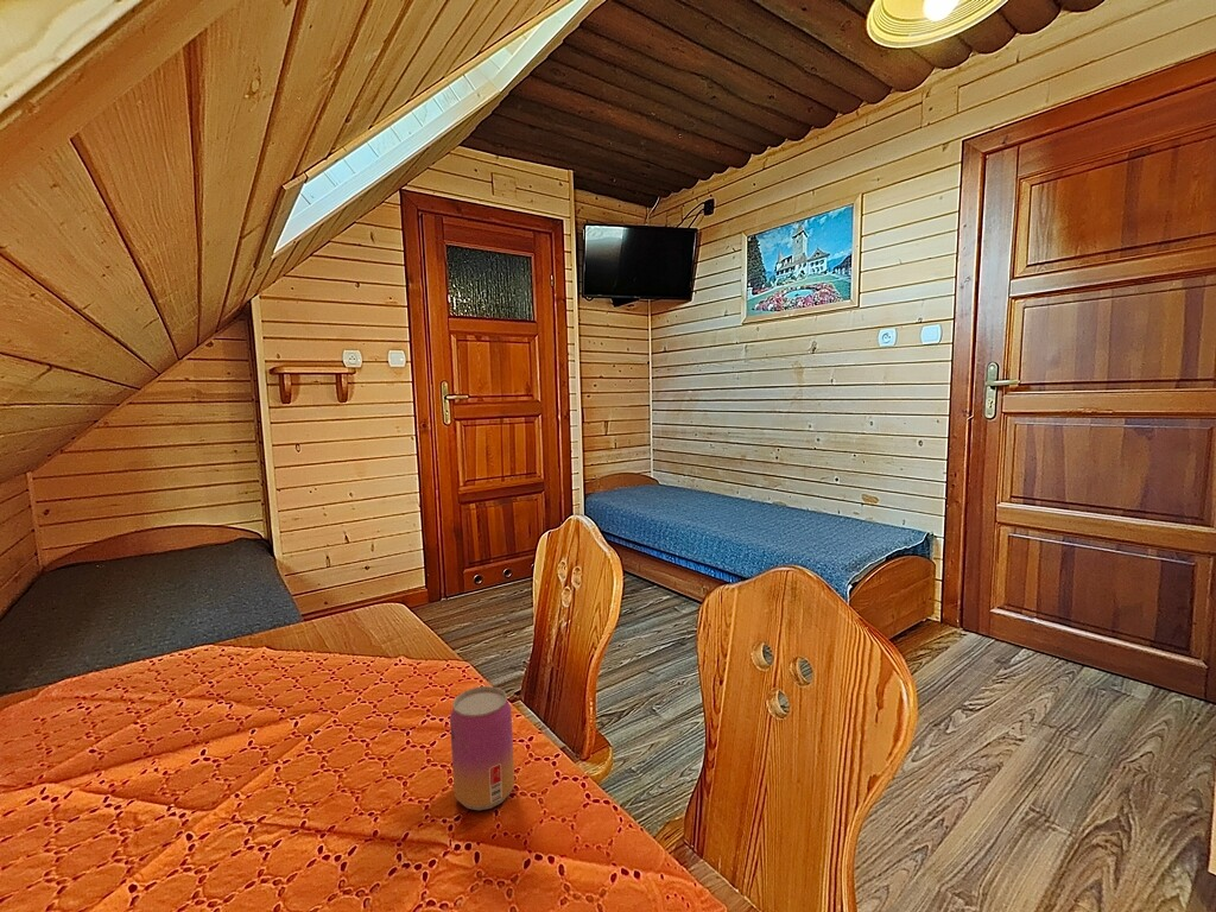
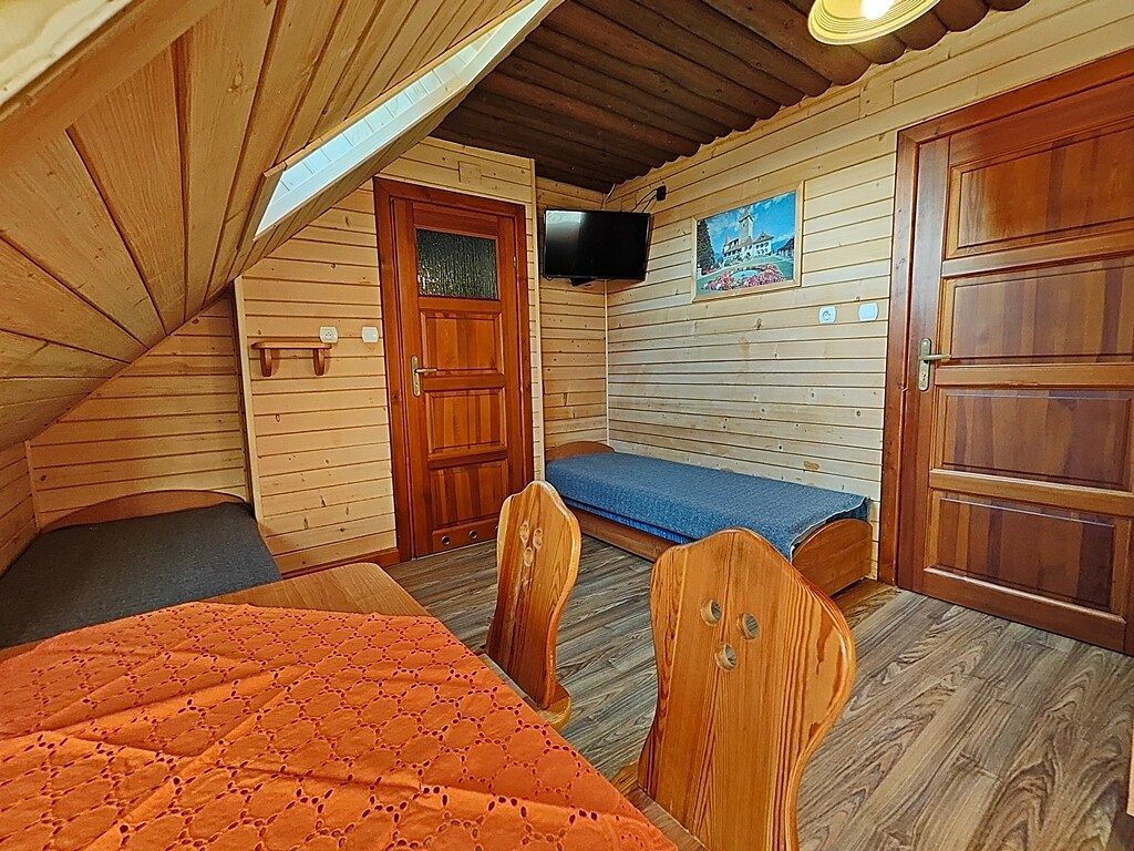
- beer can [449,685,515,811]
